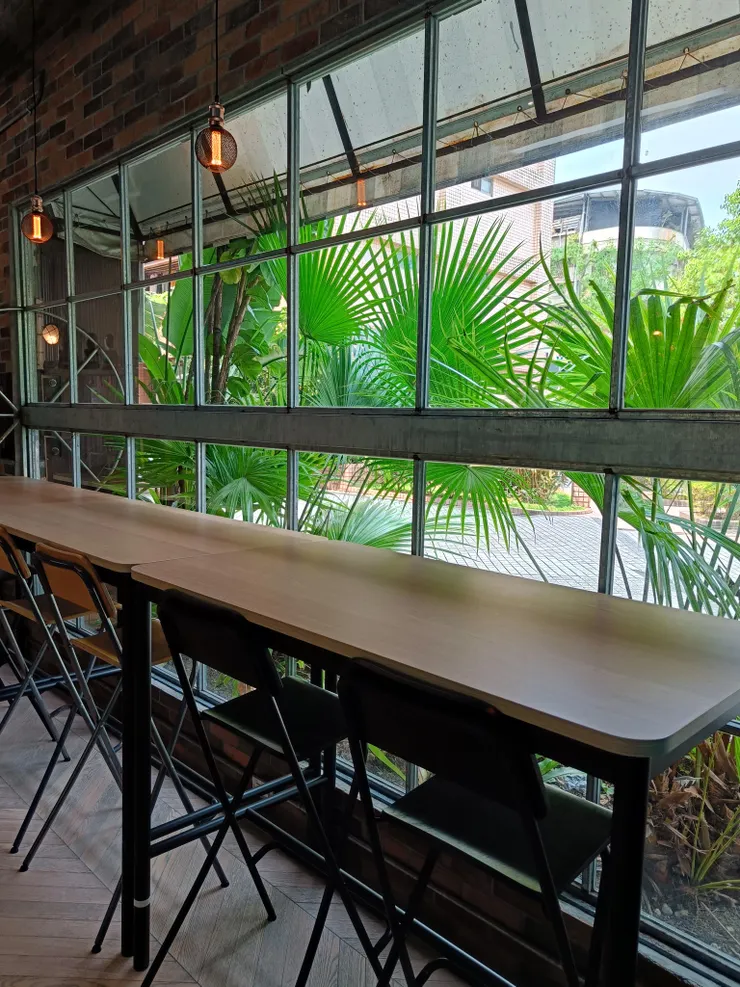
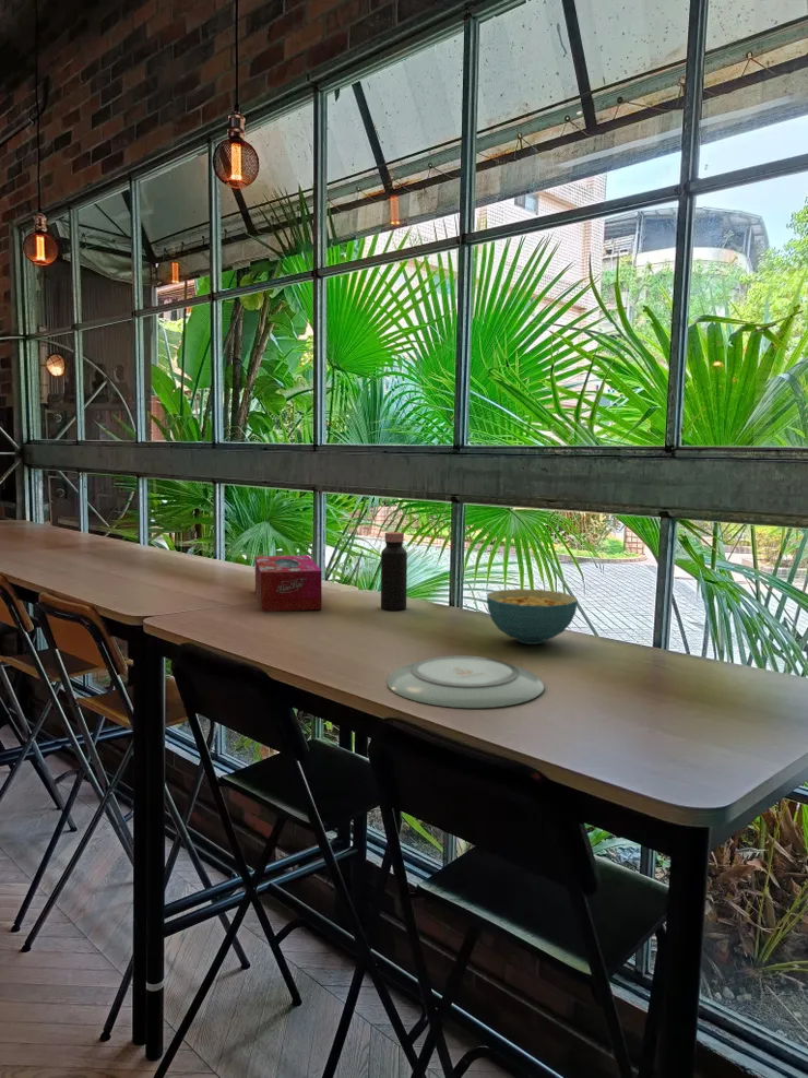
+ plate [385,655,545,709]
+ tissue box [254,554,322,613]
+ cereal bowl [486,588,579,645]
+ bottle [380,531,408,612]
